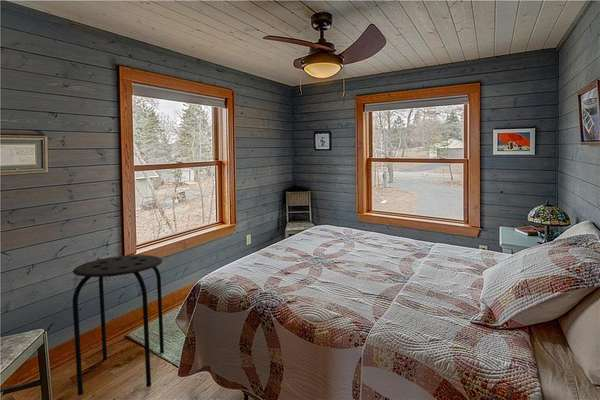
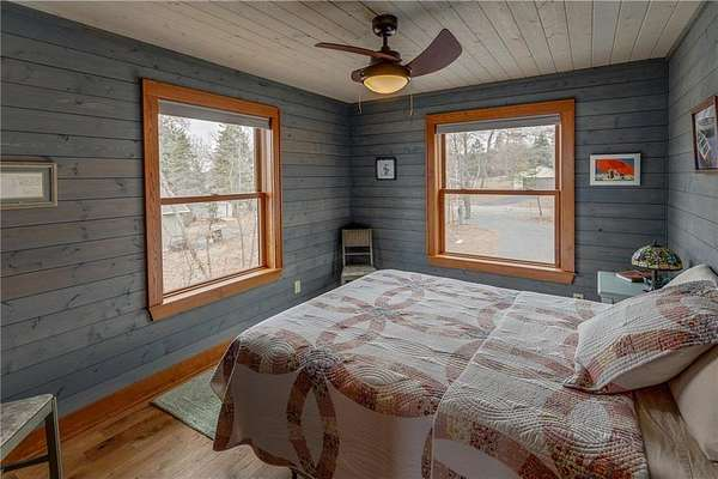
- stool [72,254,165,397]
